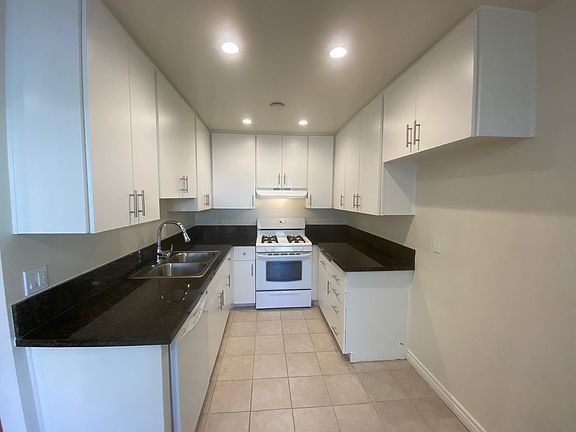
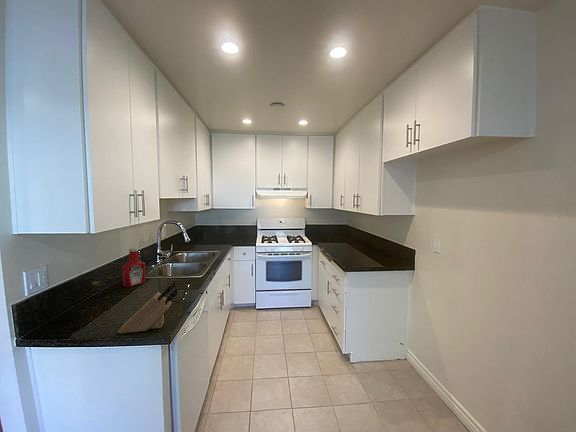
+ knife block [117,281,179,334]
+ soap bottle [121,247,146,288]
